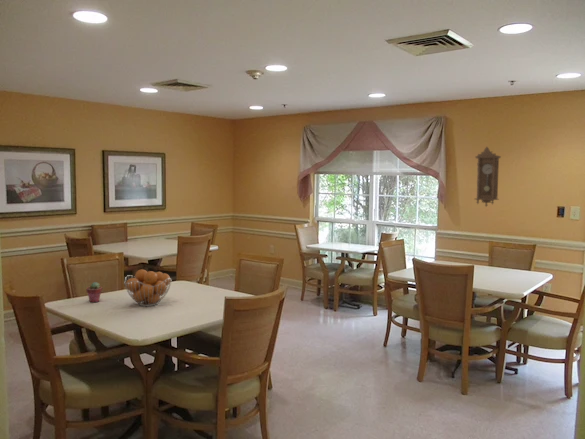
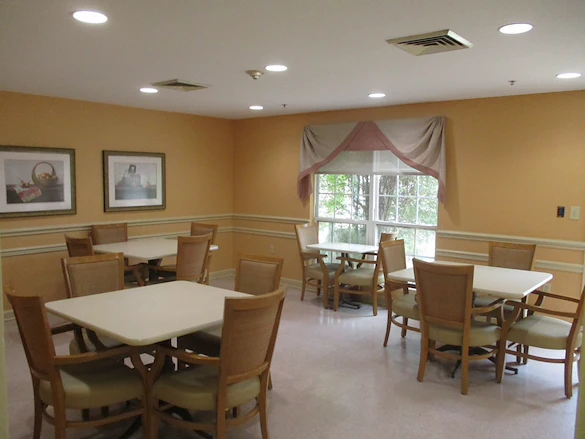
- potted succulent [85,281,103,303]
- fruit basket [123,268,173,307]
- pendulum clock [473,146,502,208]
